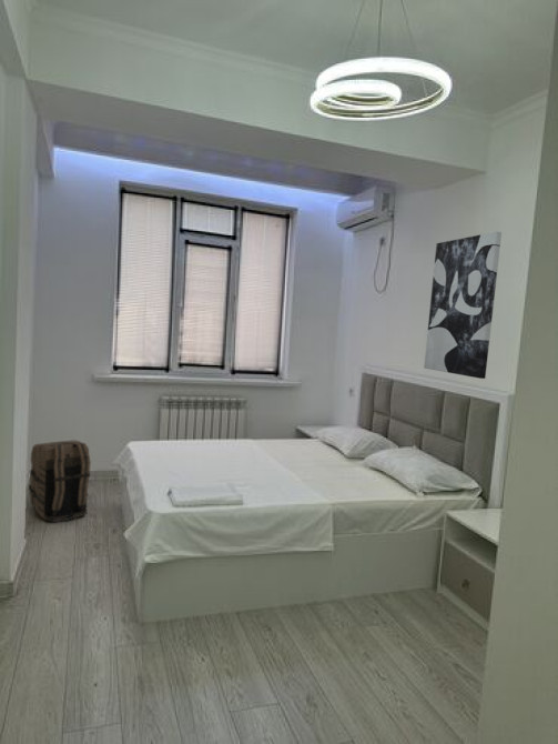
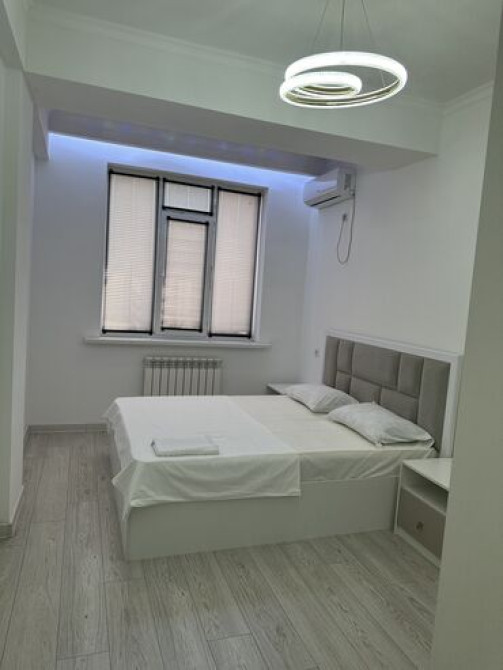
- wall art [423,231,503,380]
- backpack [28,439,92,523]
